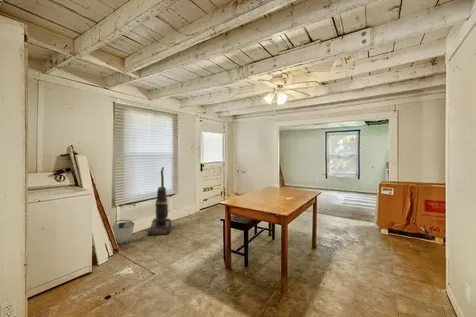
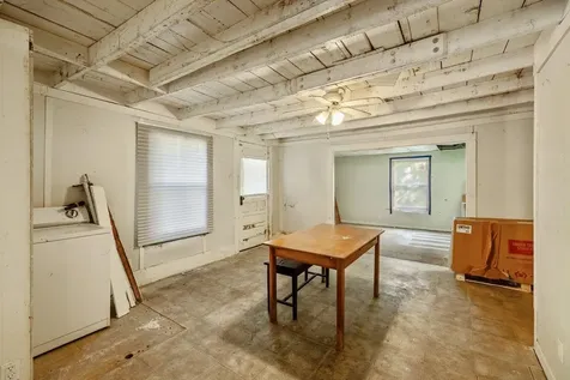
- bucket [111,219,136,245]
- vacuum cleaner [147,166,172,236]
